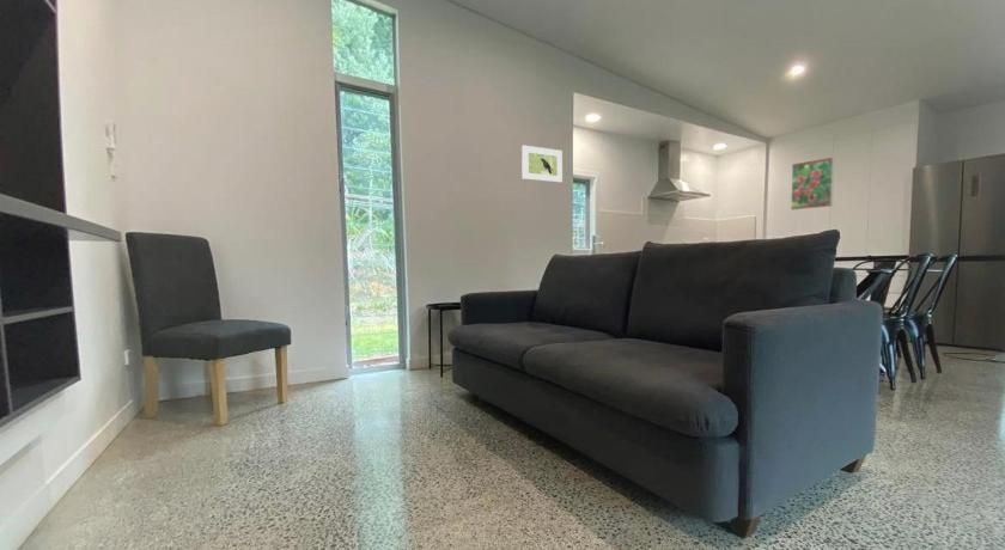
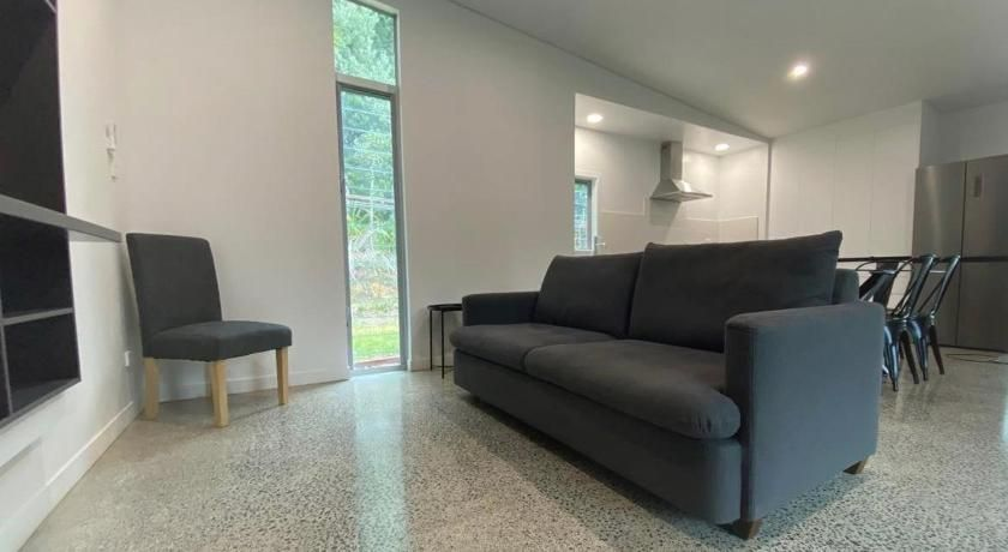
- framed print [790,155,835,212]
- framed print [520,145,564,183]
